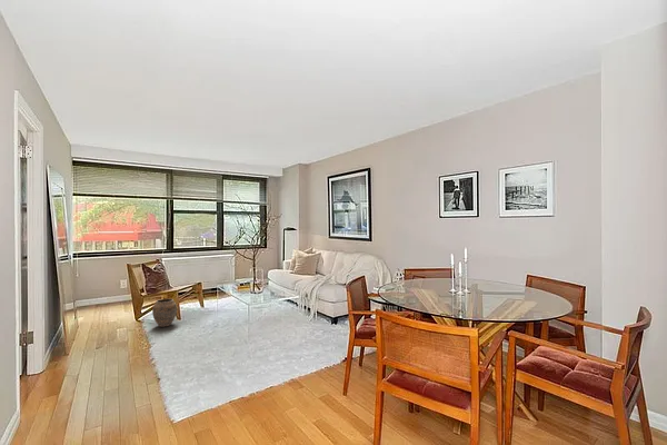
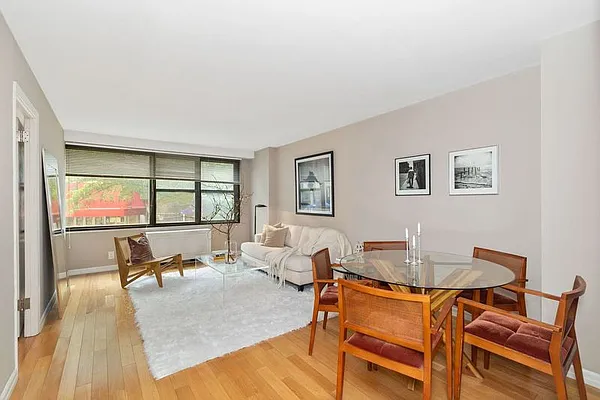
- vase [151,298,178,328]
